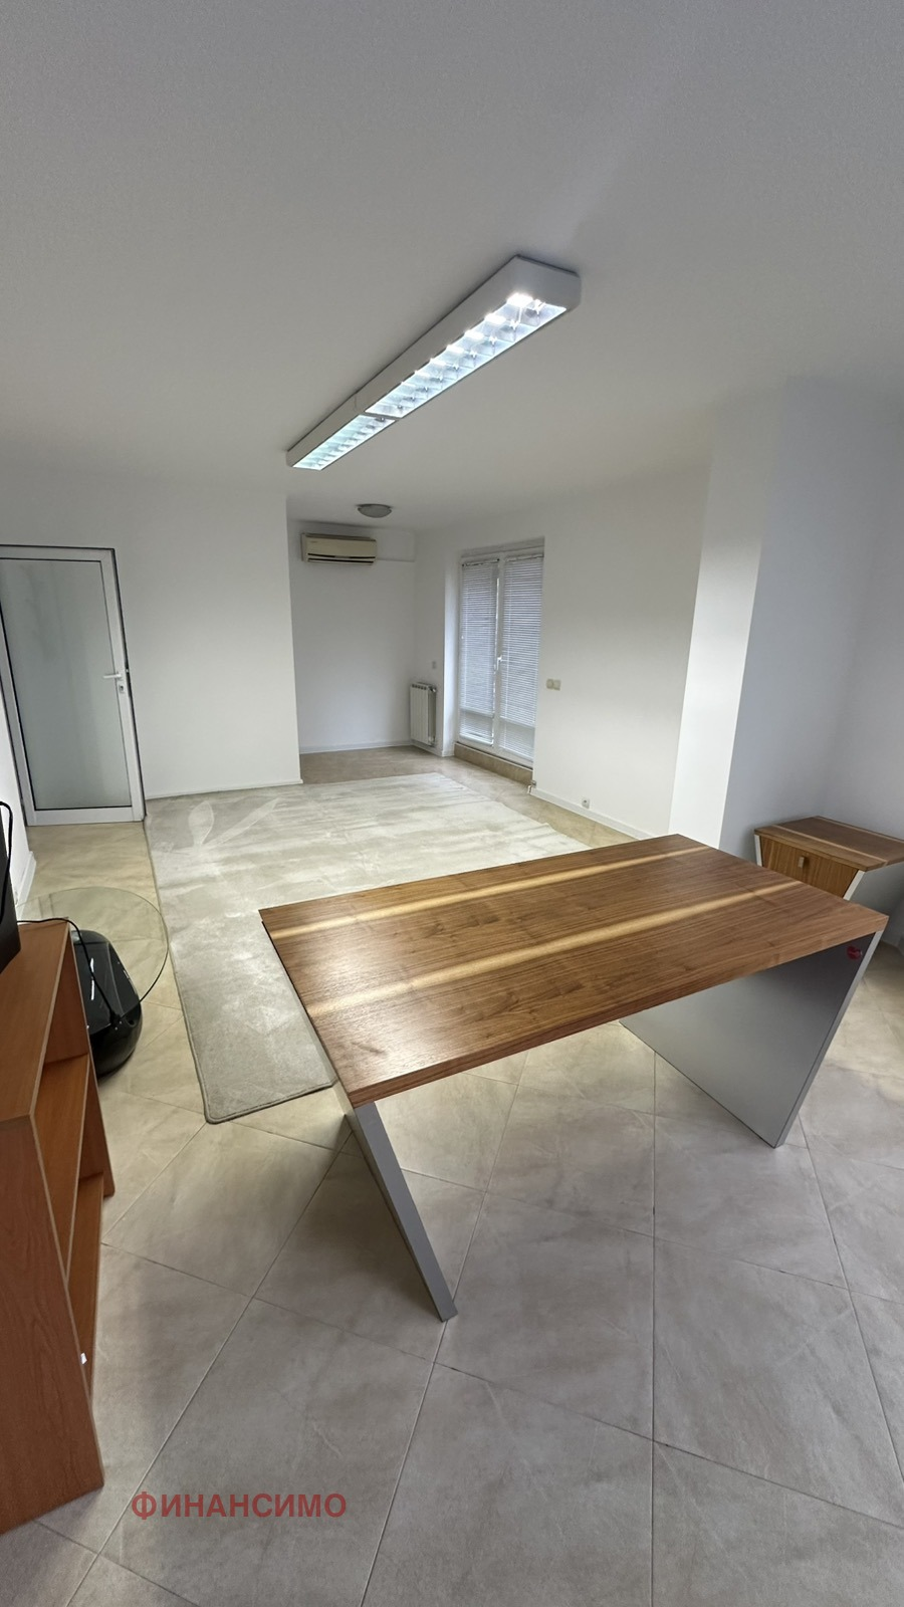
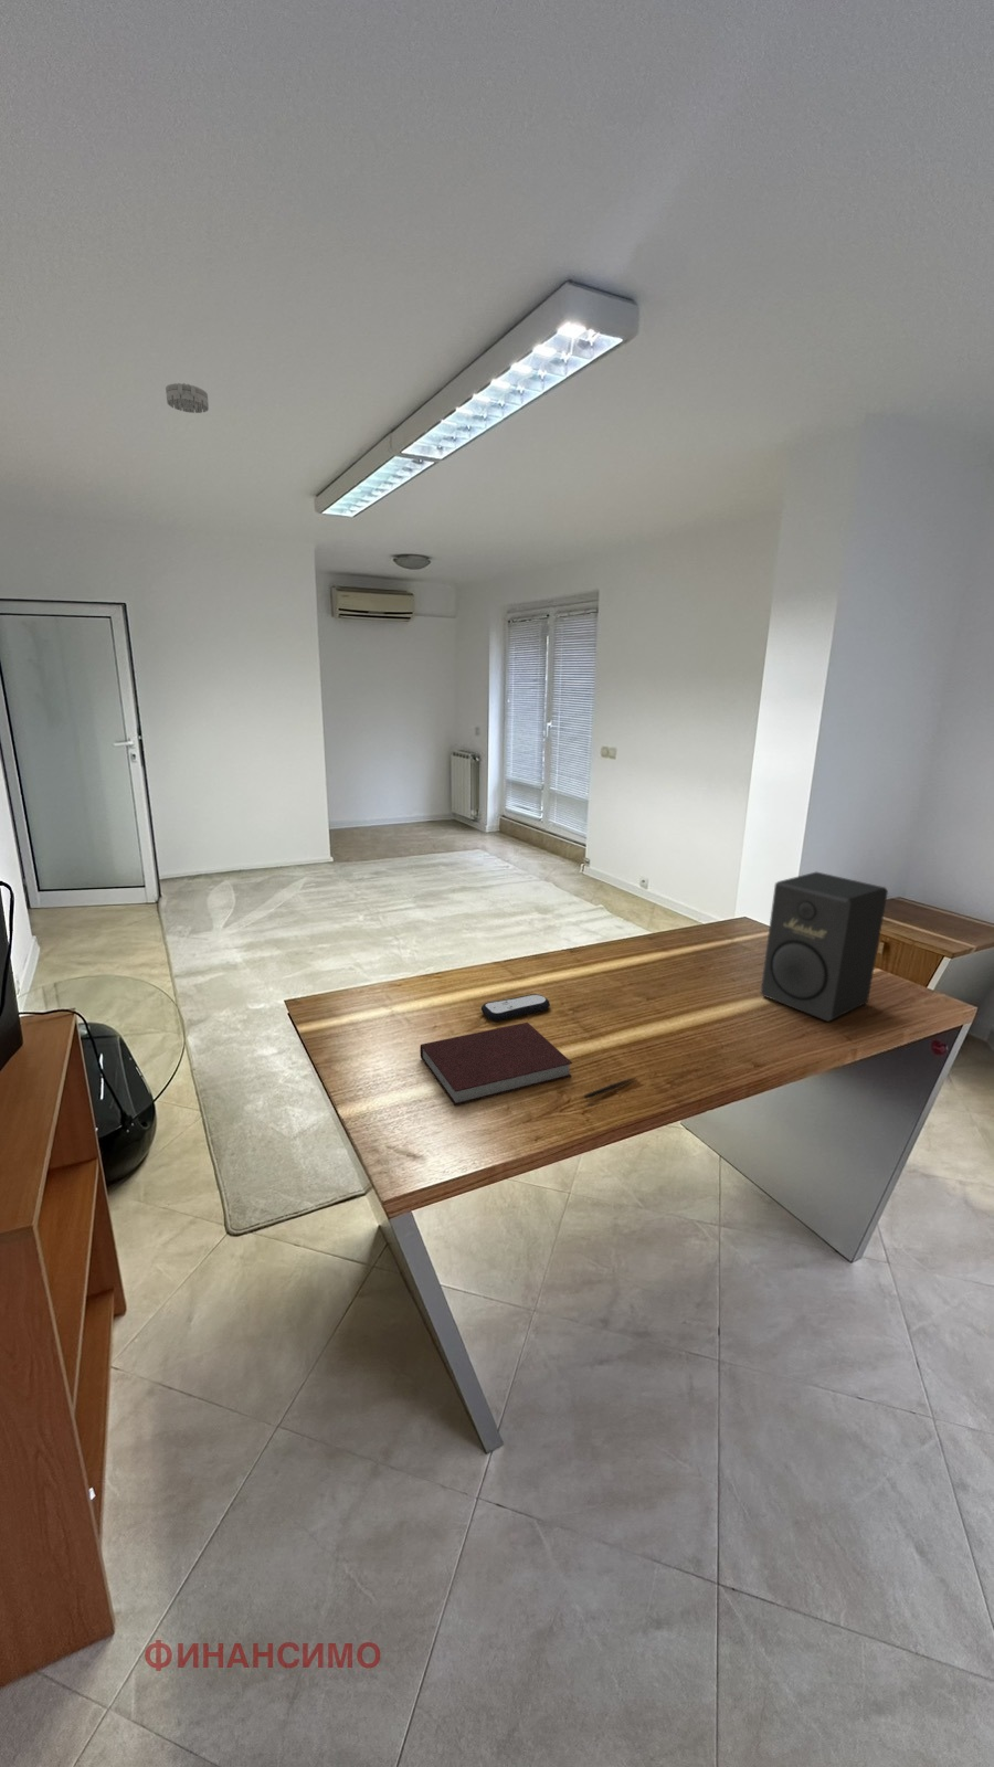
+ remote control [481,993,551,1023]
+ speaker [760,870,890,1023]
+ notebook [419,1022,573,1107]
+ pen [583,1076,637,1100]
+ smoke detector [165,382,210,414]
